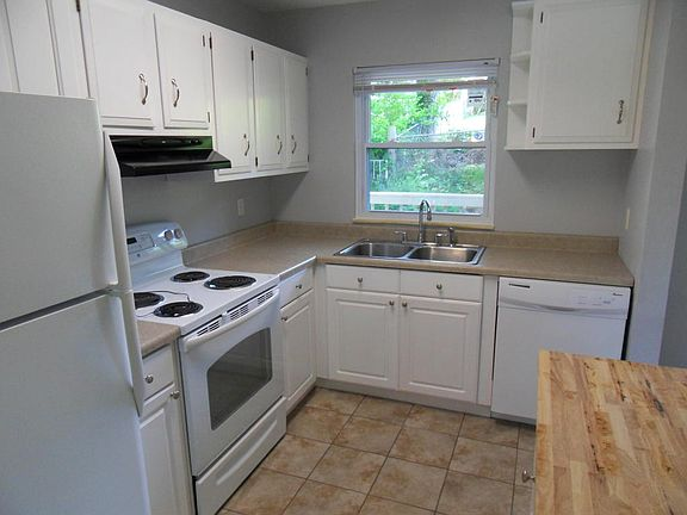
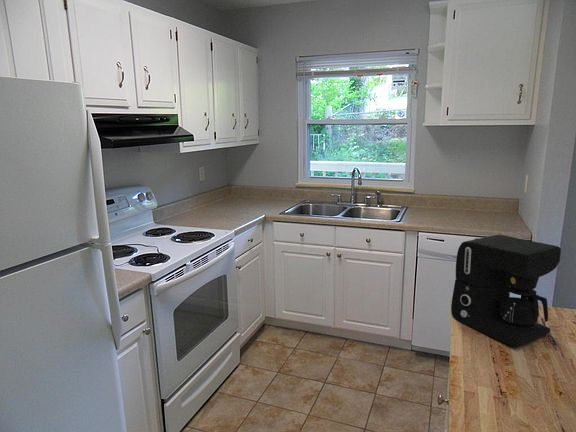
+ coffee maker [450,234,562,348]
